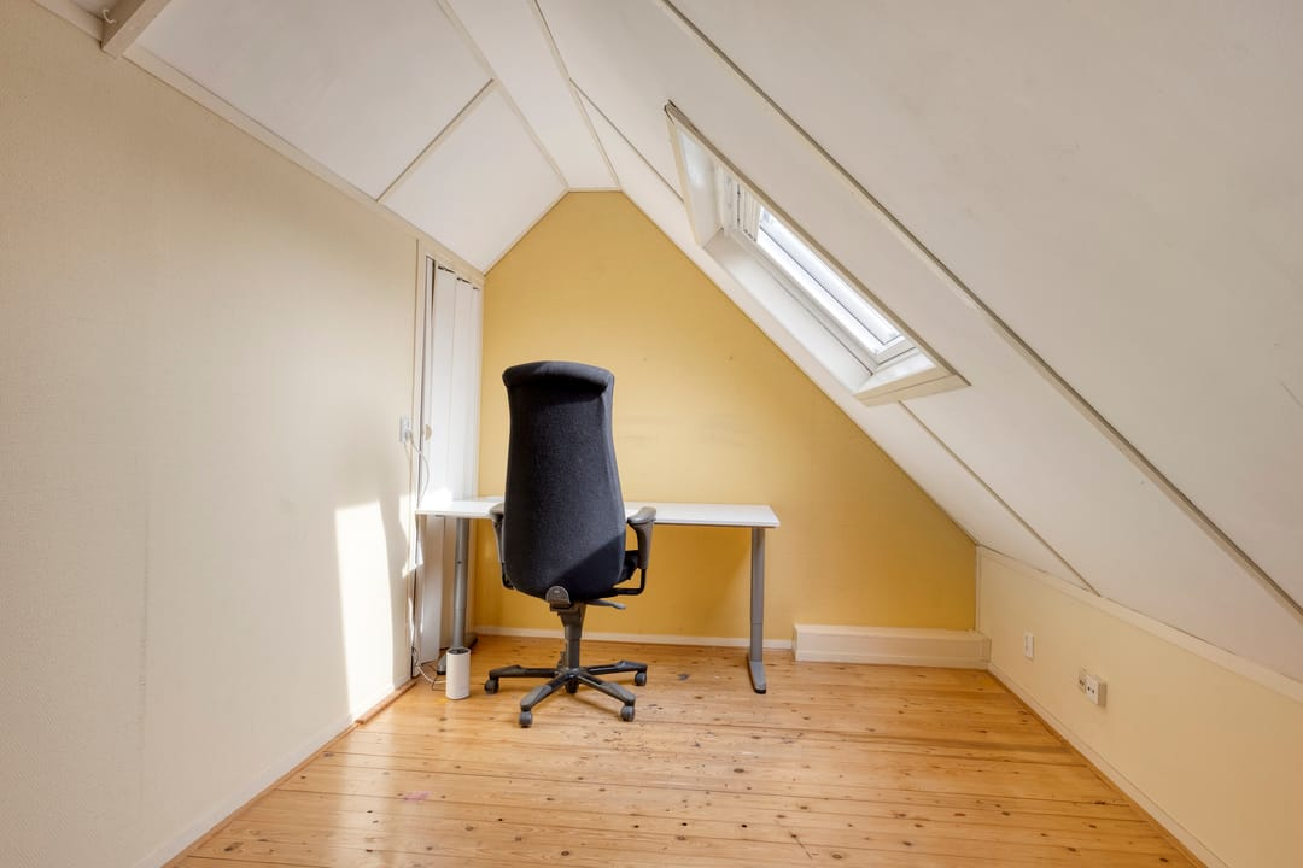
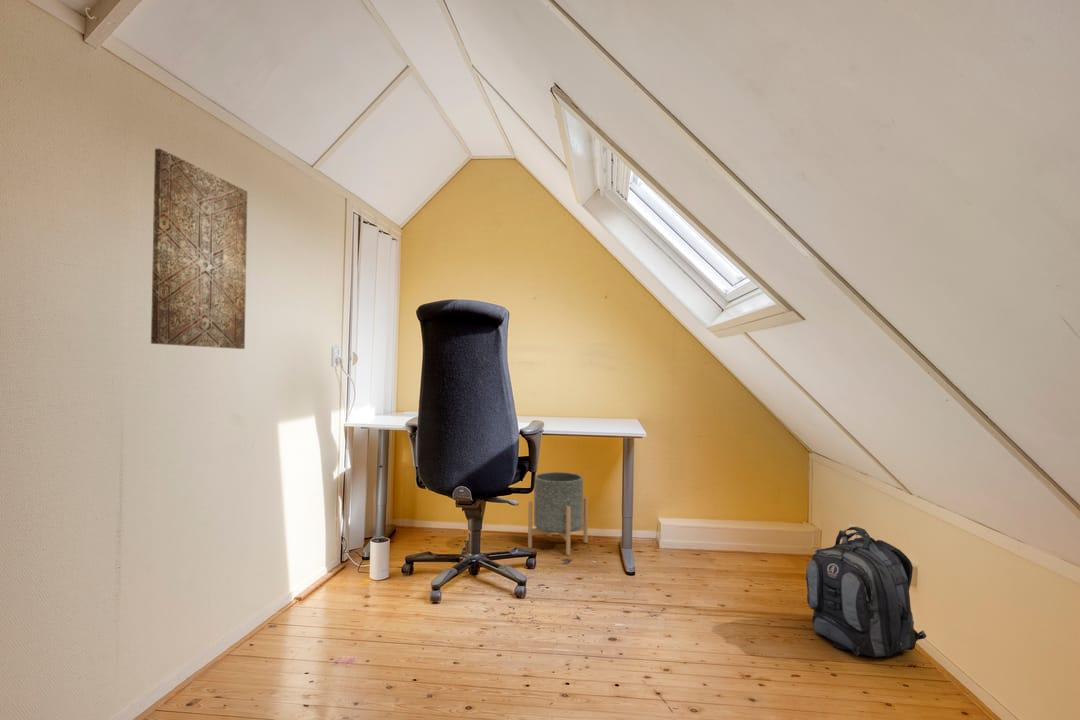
+ planter [527,471,589,556]
+ backpack [804,526,927,658]
+ wall art [150,148,248,350]
